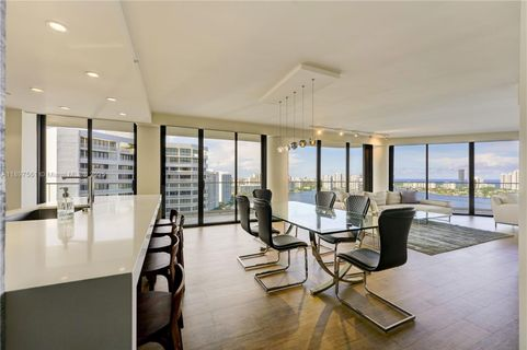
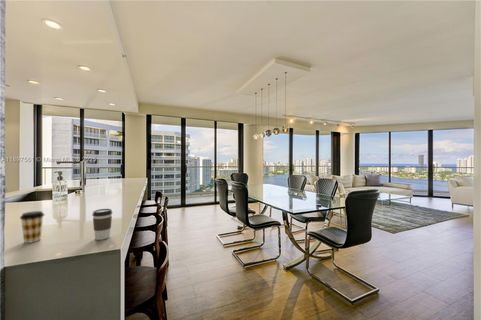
+ coffee cup [19,210,45,244]
+ coffee cup [91,208,113,241]
